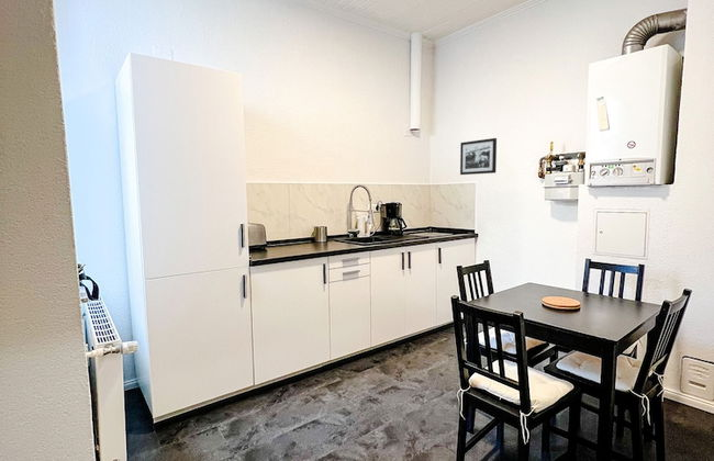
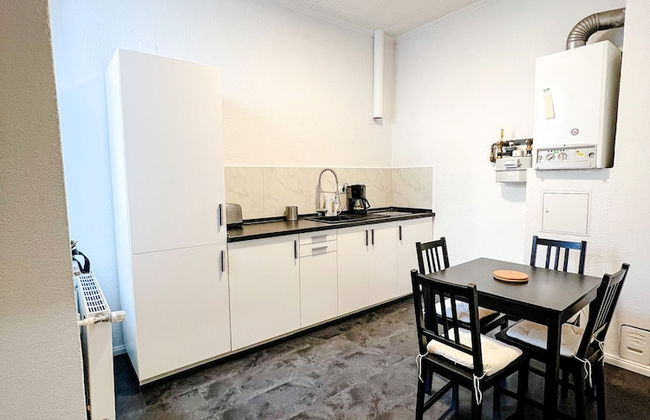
- picture frame [459,137,498,176]
